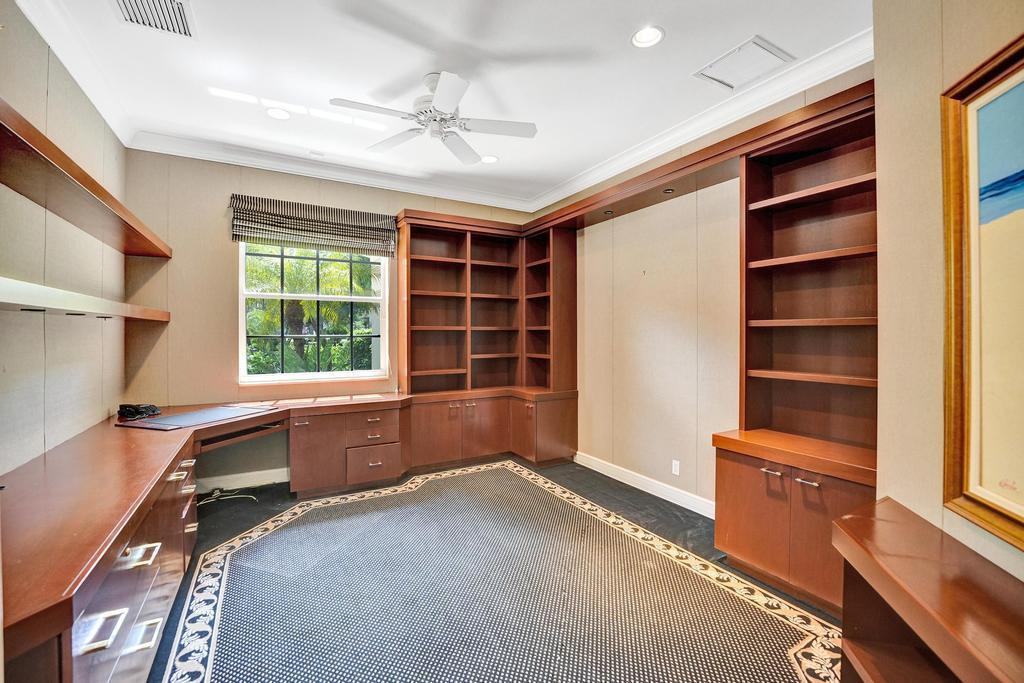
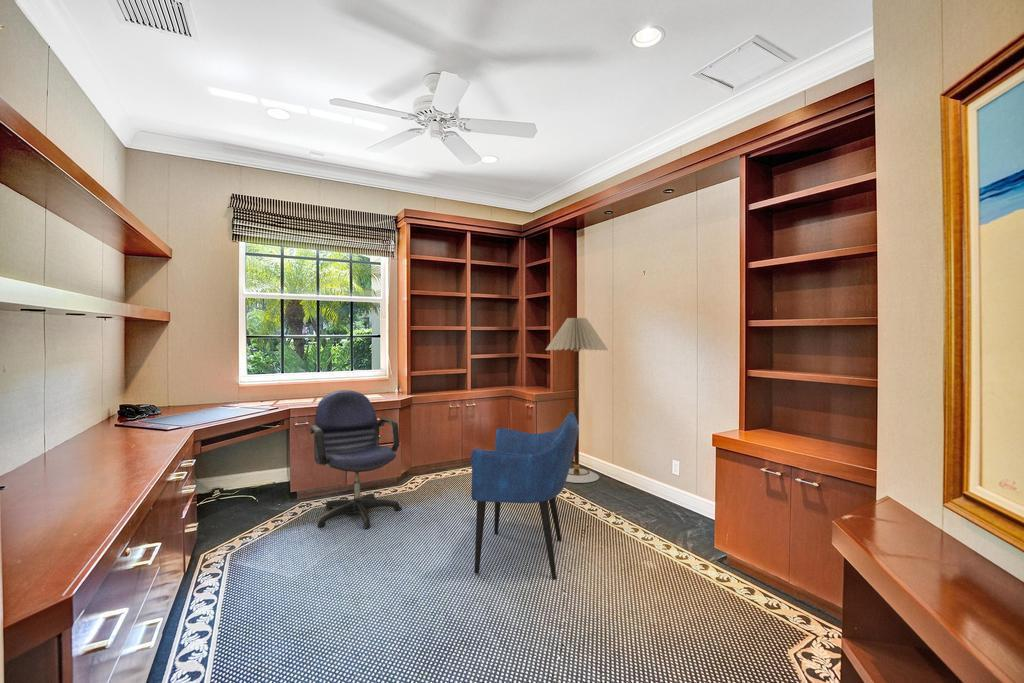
+ armchair [470,411,581,580]
+ floor lamp [545,317,609,484]
+ office chair [309,389,403,529]
